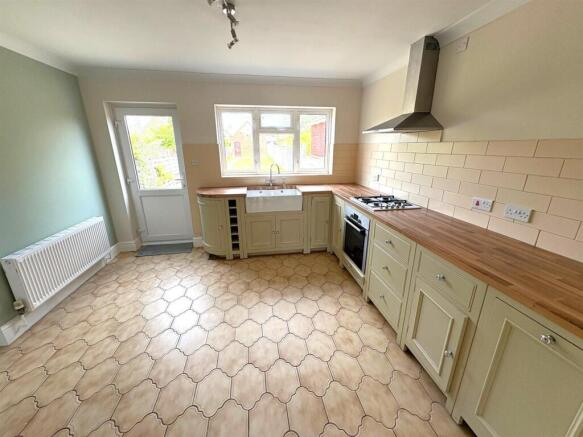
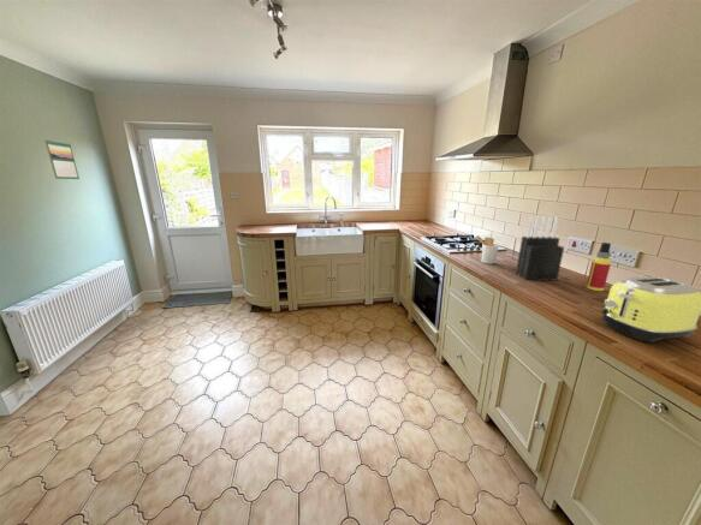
+ toaster [600,275,701,342]
+ spray bottle [584,241,612,292]
+ calendar [43,138,81,180]
+ utensil holder [475,234,500,266]
+ knife block [515,215,565,282]
